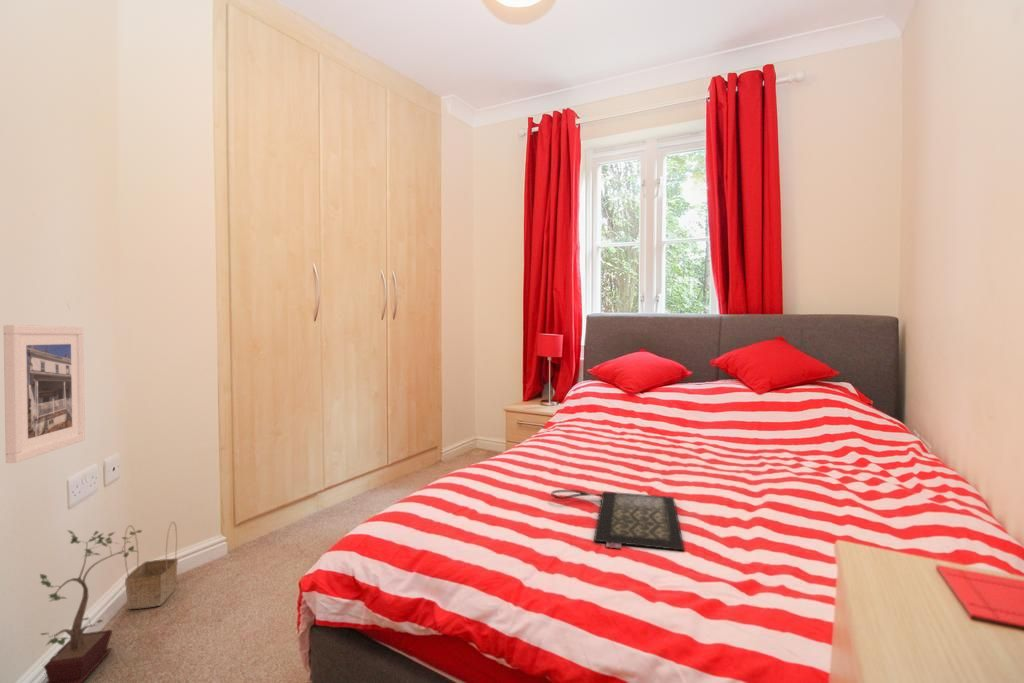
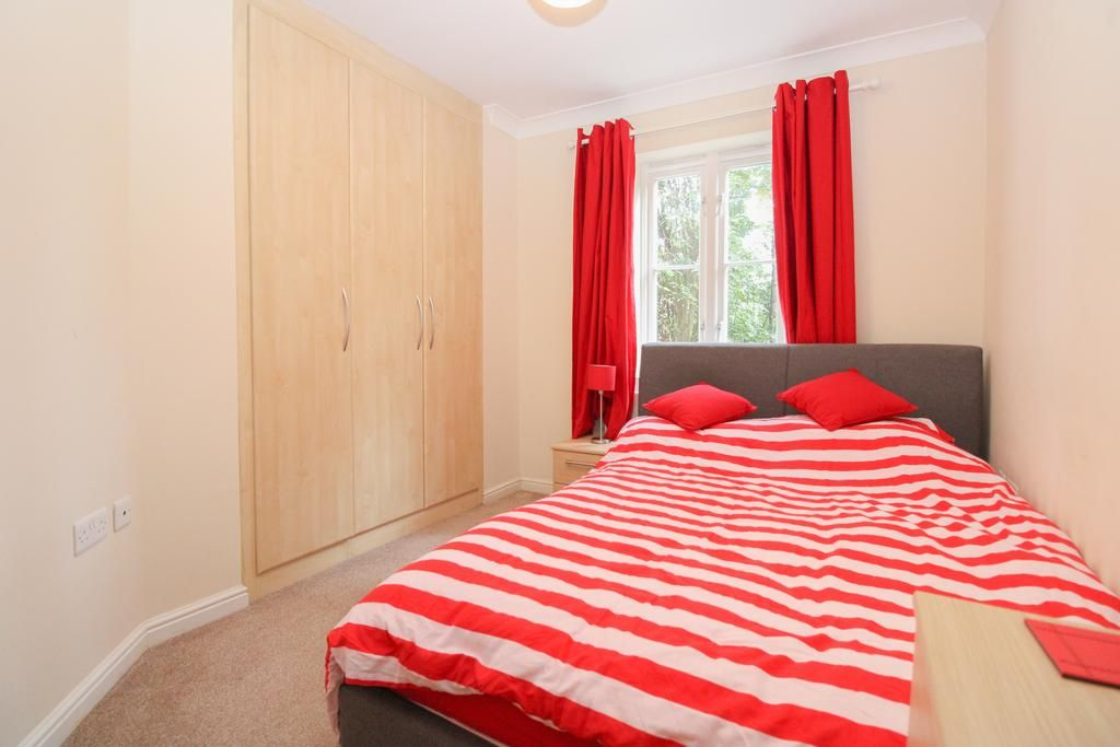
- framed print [3,324,86,464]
- clutch bag [550,489,685,552]
- potted plant [39,529,143,683]
- basket [123,521,179,610]
